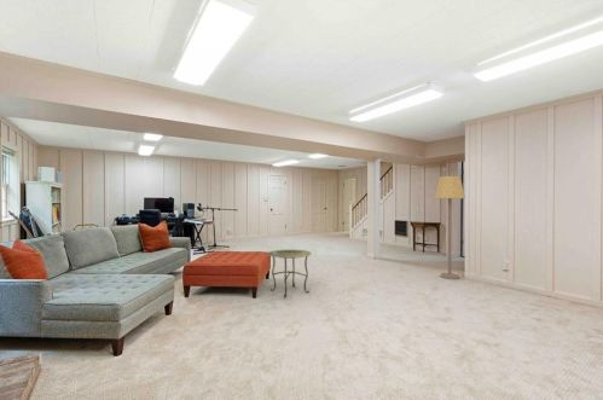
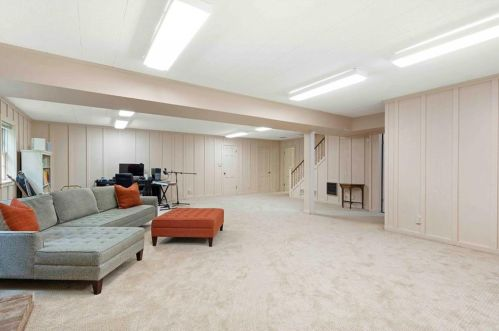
- lamp [434,175,466,280]
- side table [266,249,313,298]
